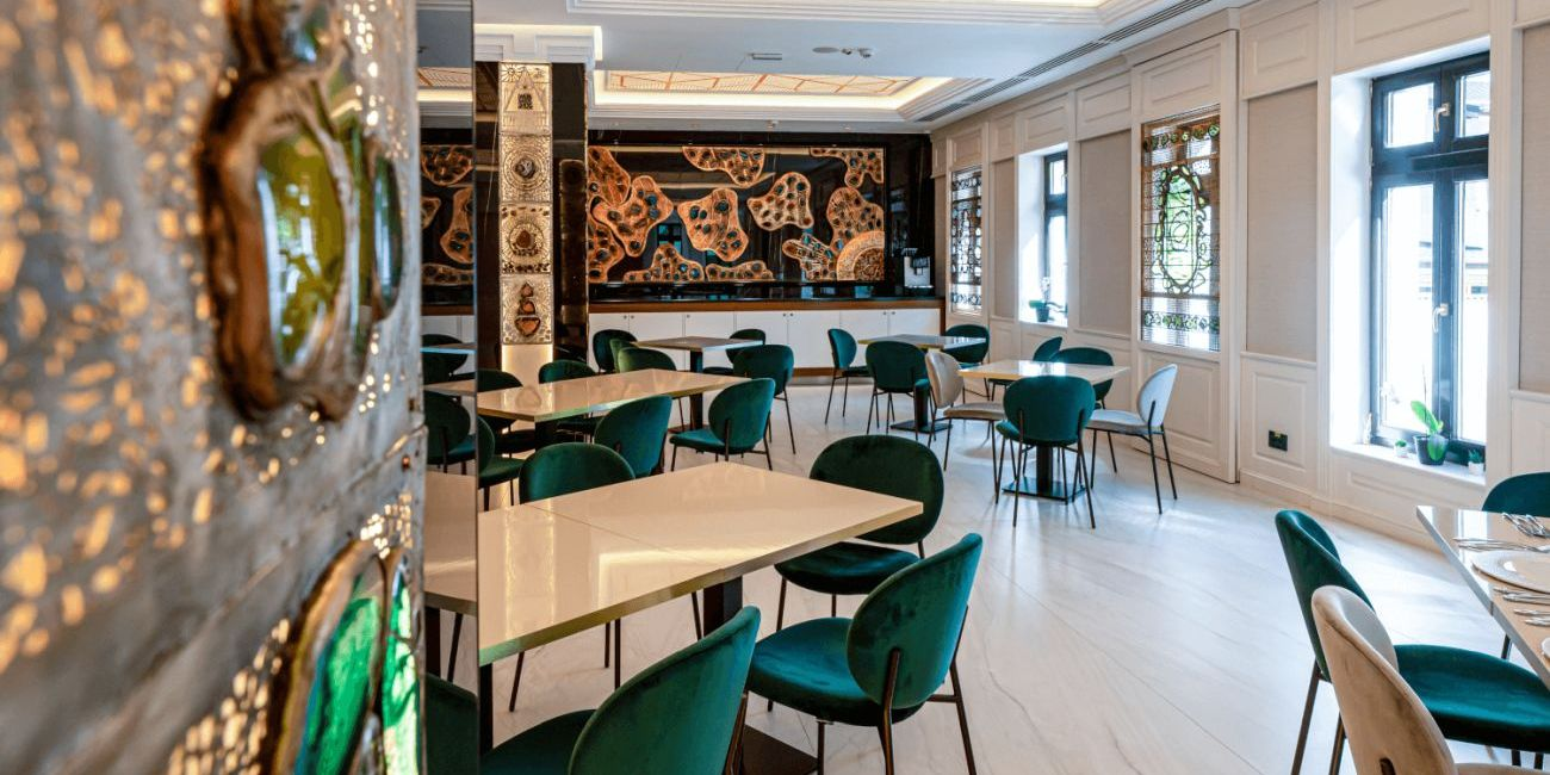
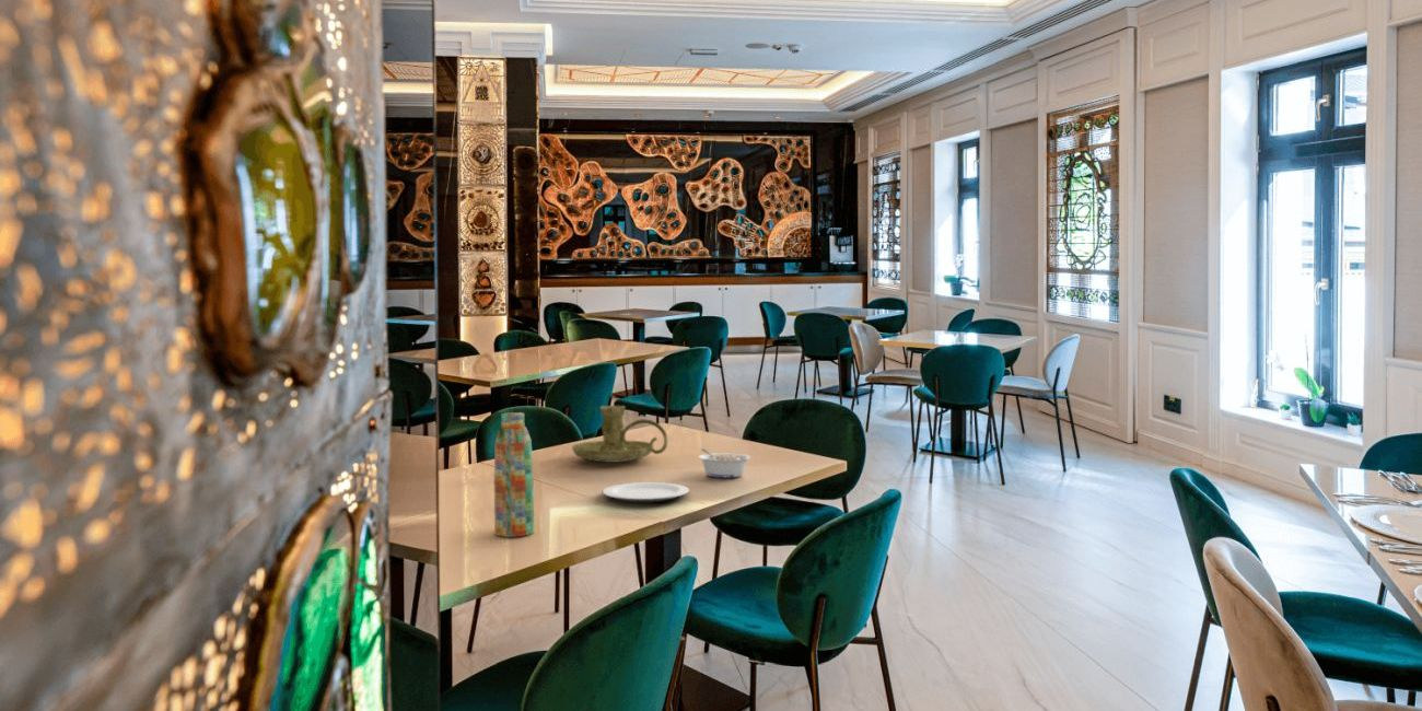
+ plate [602,481,690,503]
+ water bottle [493,411,535,538]
+ candle holder [571,405,669,464]
+ legume [697,447,751,479]
